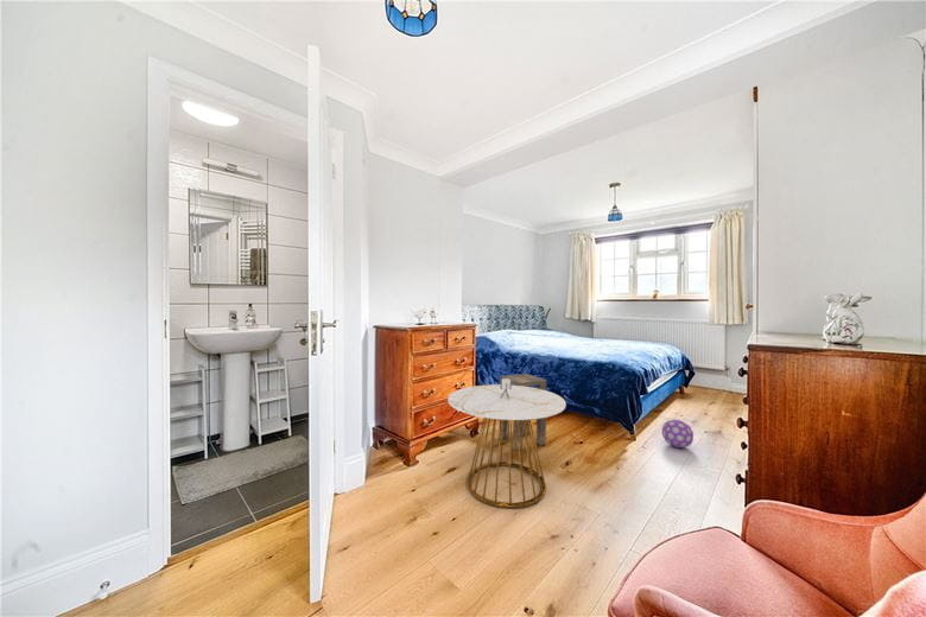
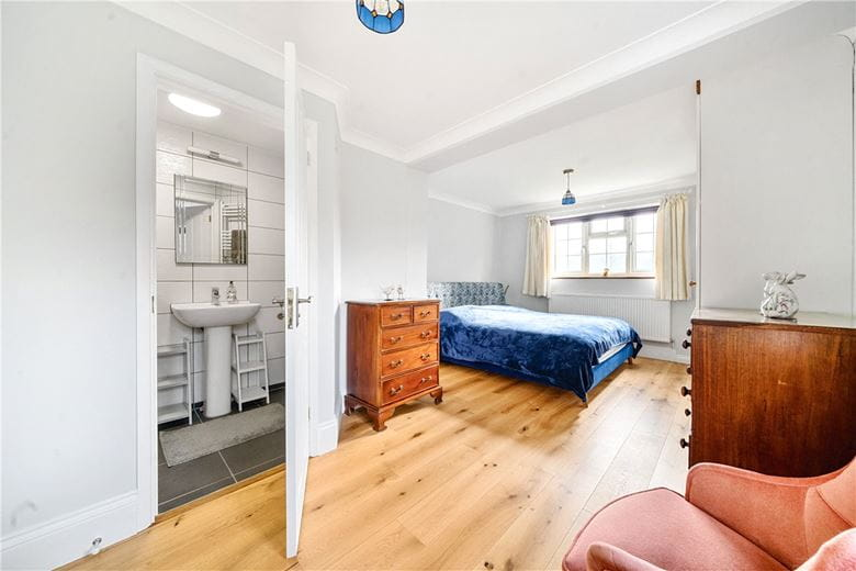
- decorative ball [661,419,694,450]
- side table [497,373,547,452]
- side table [446,379,567,509]
